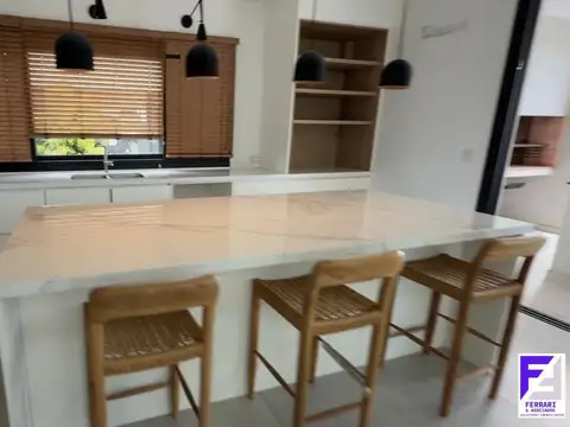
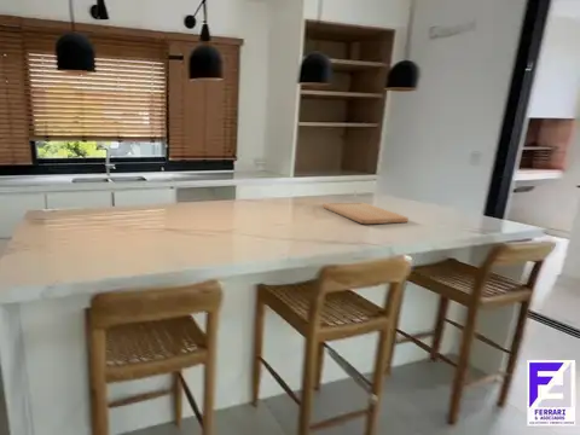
+ cutting board [321,202,410,225]
